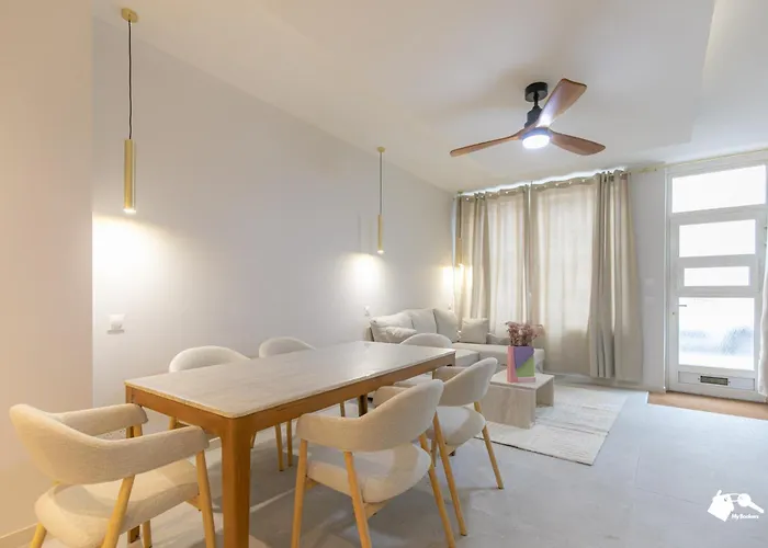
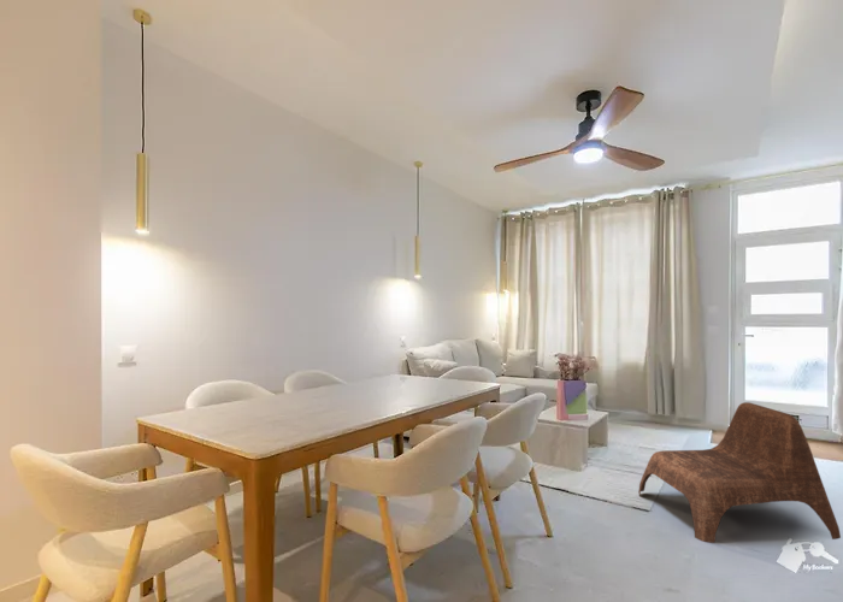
+ lounge chair [637,401,842,544]
